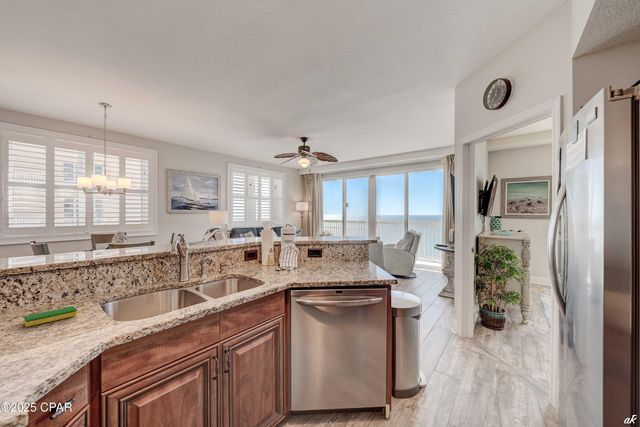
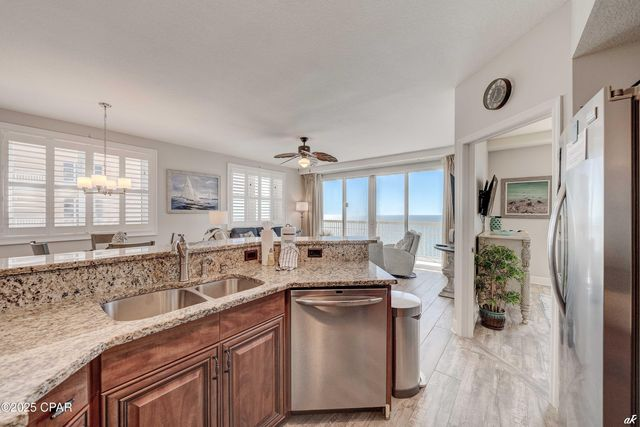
- dish sponge [23,305,78,328]
